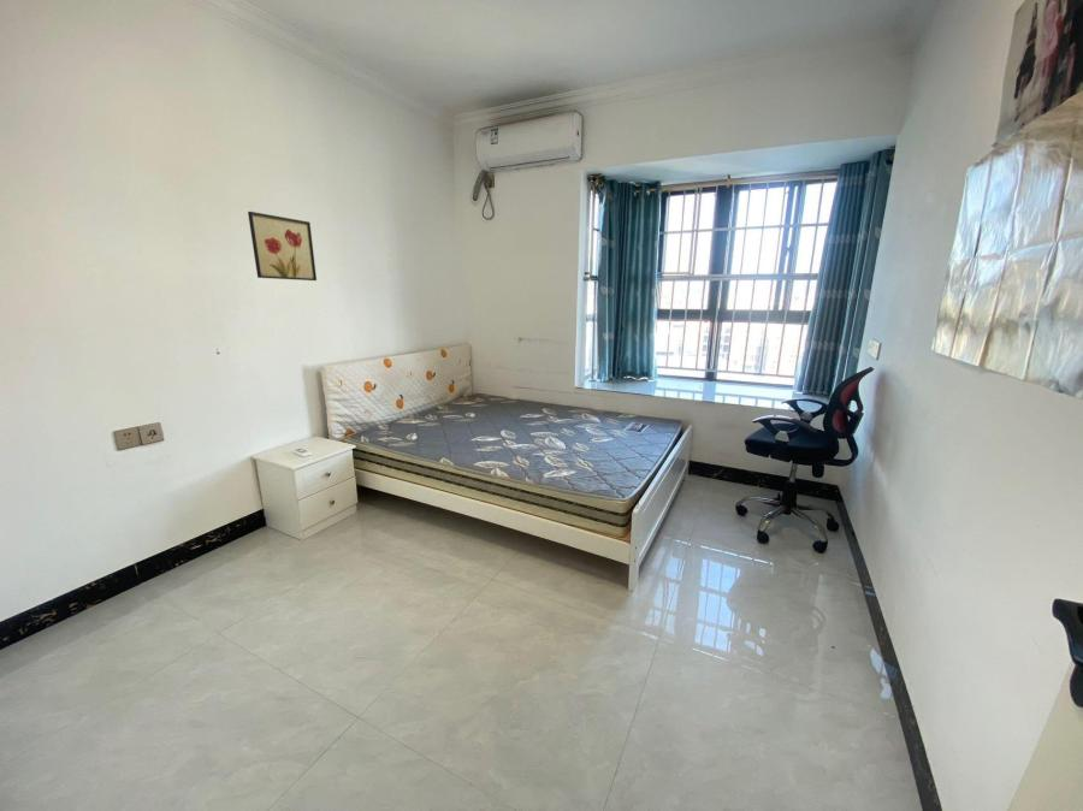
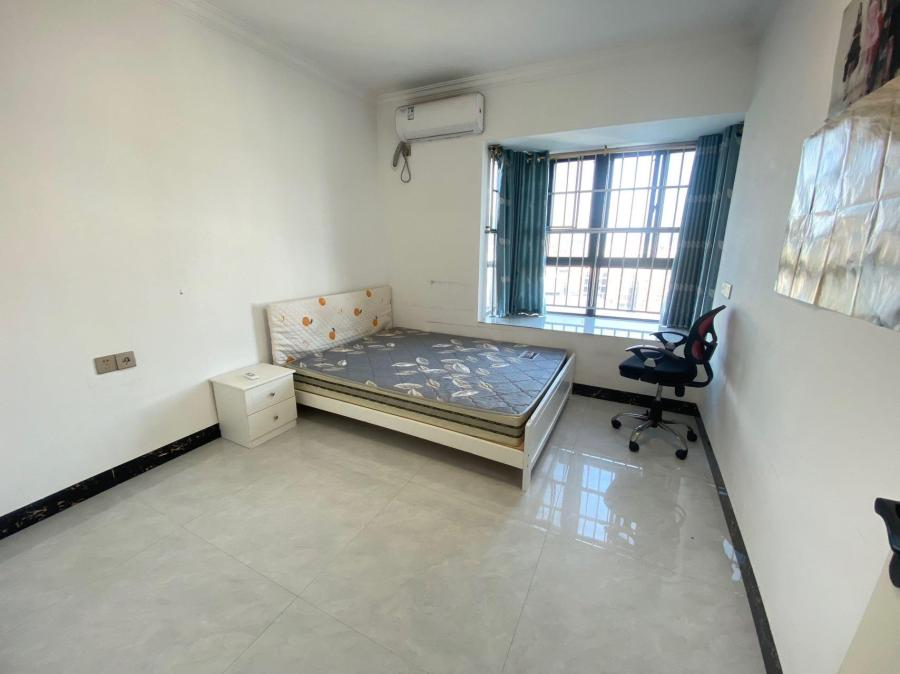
- wall art [247,211,318,282]
